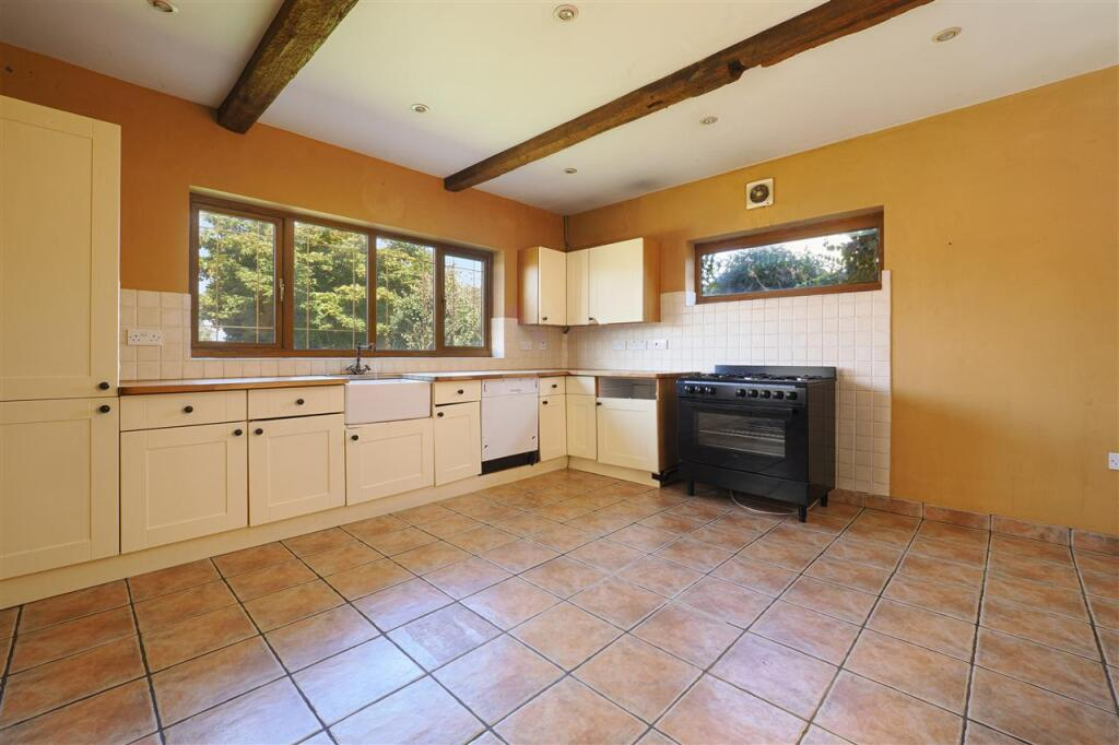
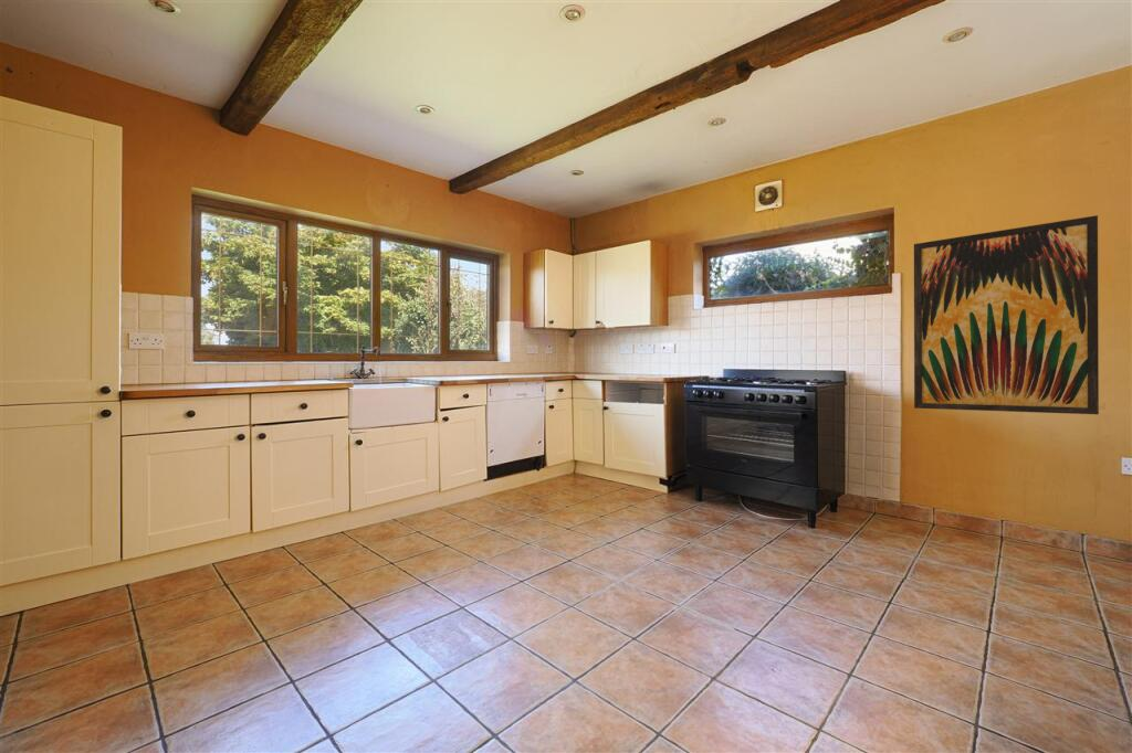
+ wall art [913,214,1100,415]
